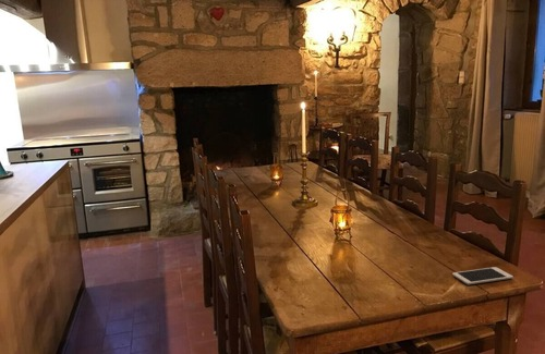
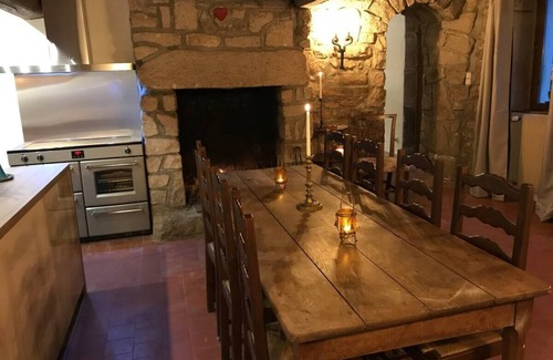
- cell phone [451,266,514,285]
